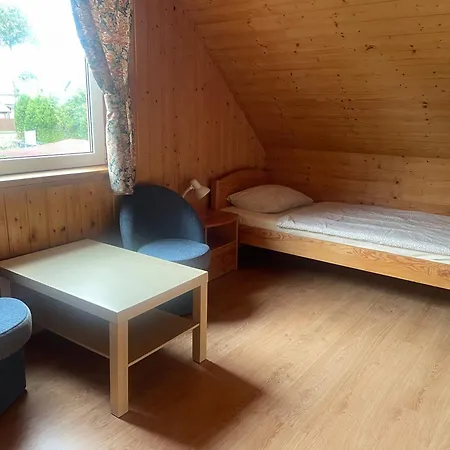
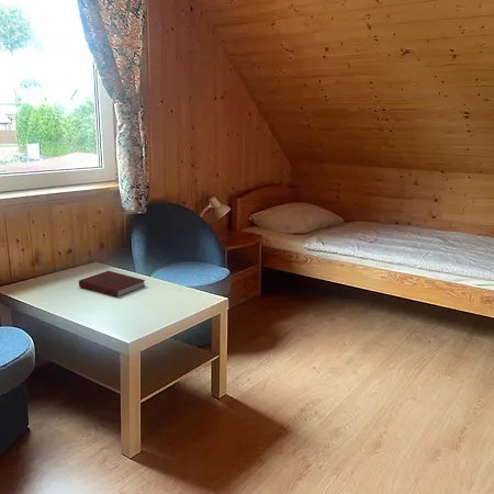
+ notebook [78,270,146,299]
